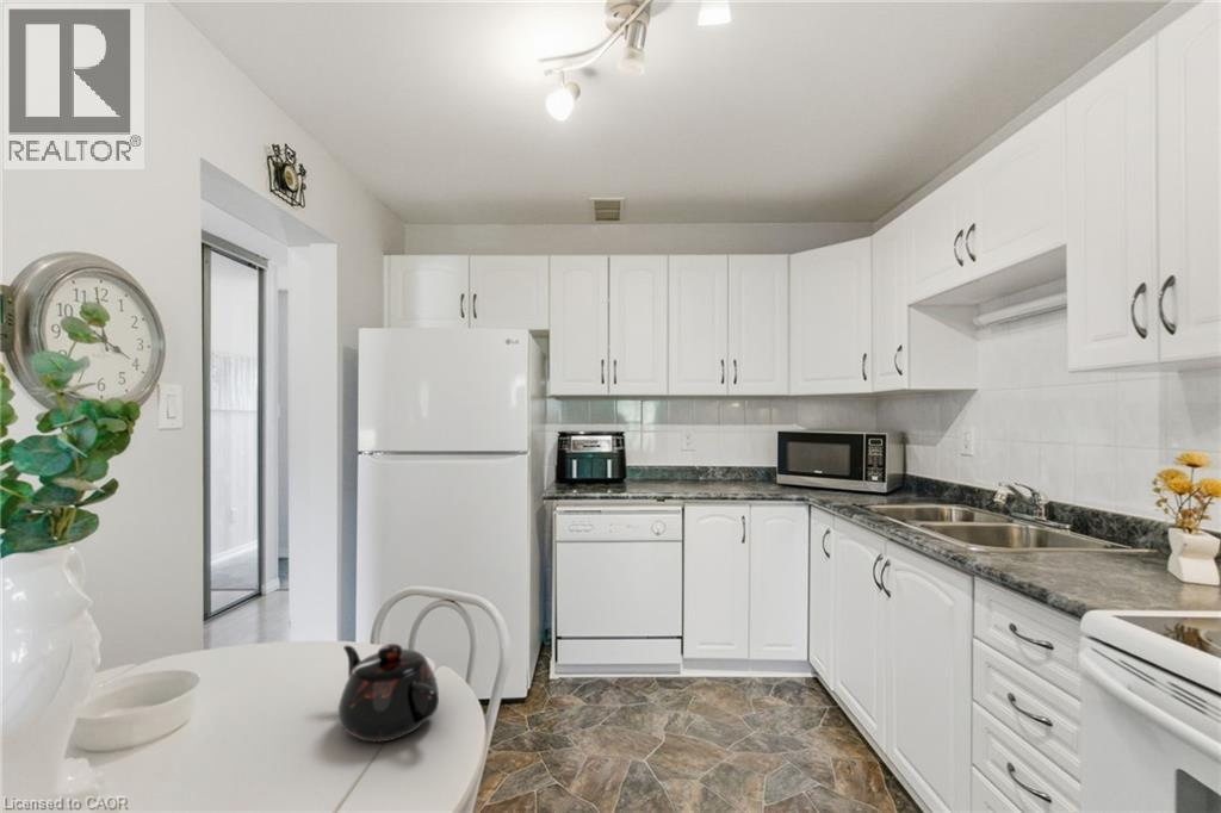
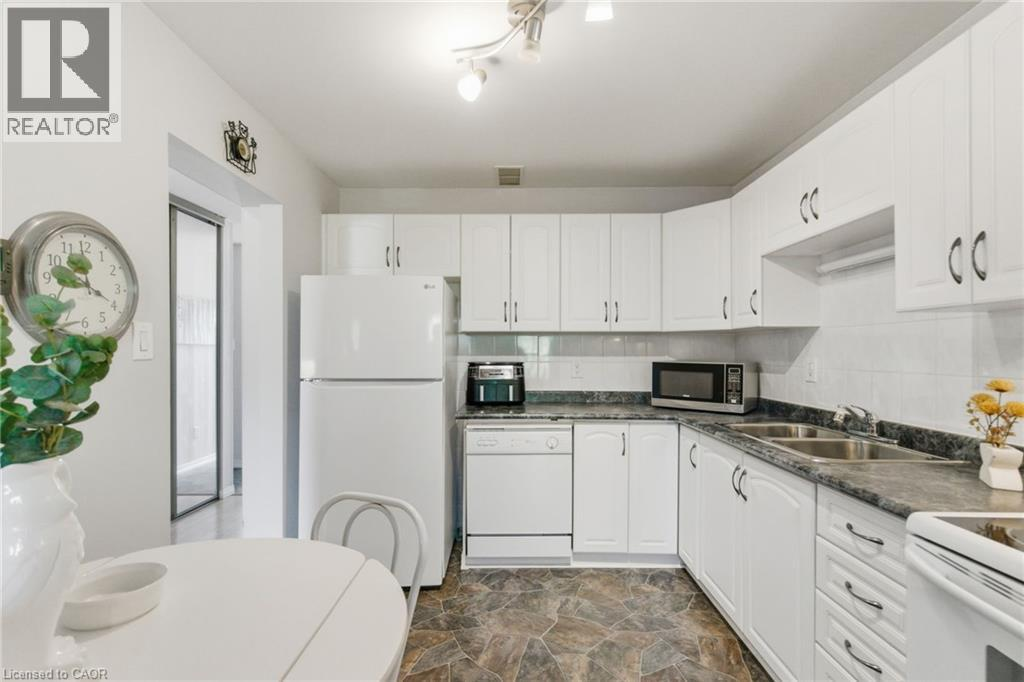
- teapot [336,643,440,744]
